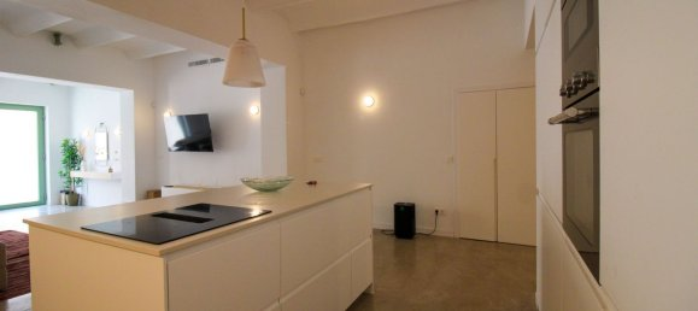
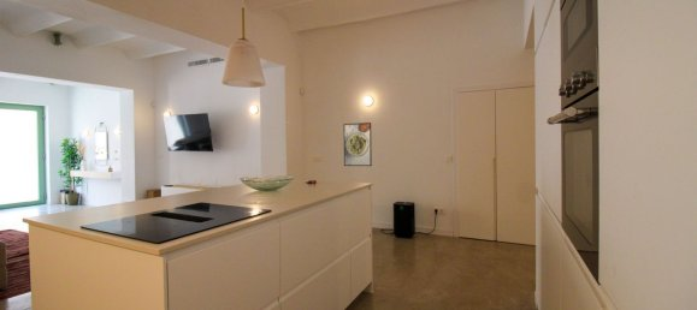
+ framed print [342,121,373,167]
